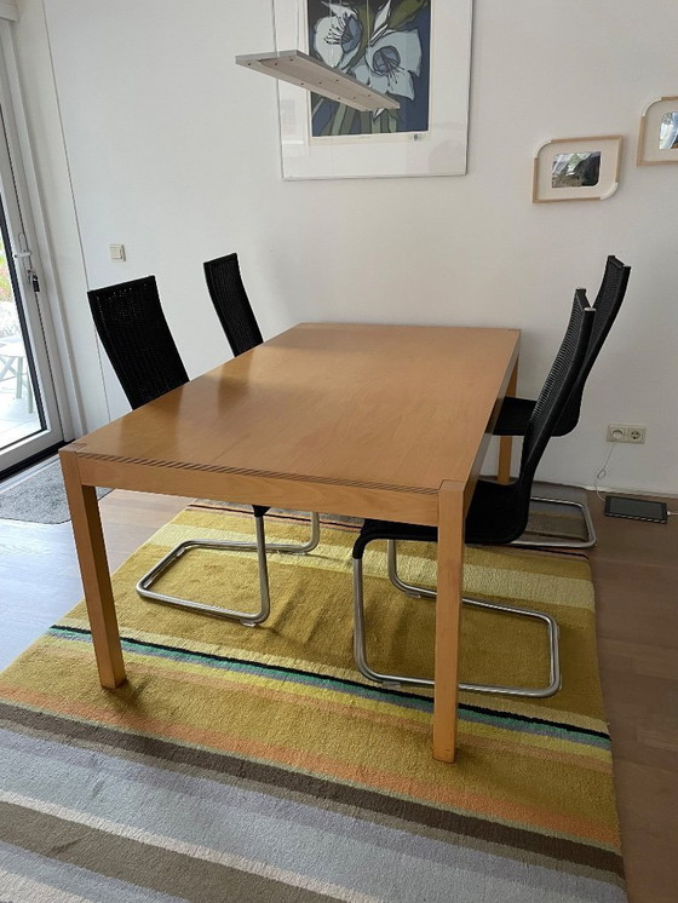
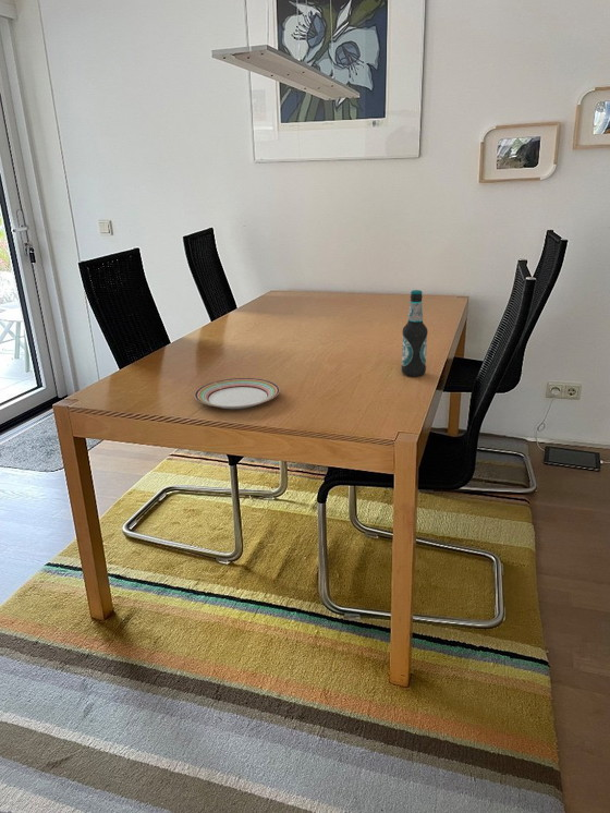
+ plate [194,377,281,410]
+ bottle [401,289,429,377]
